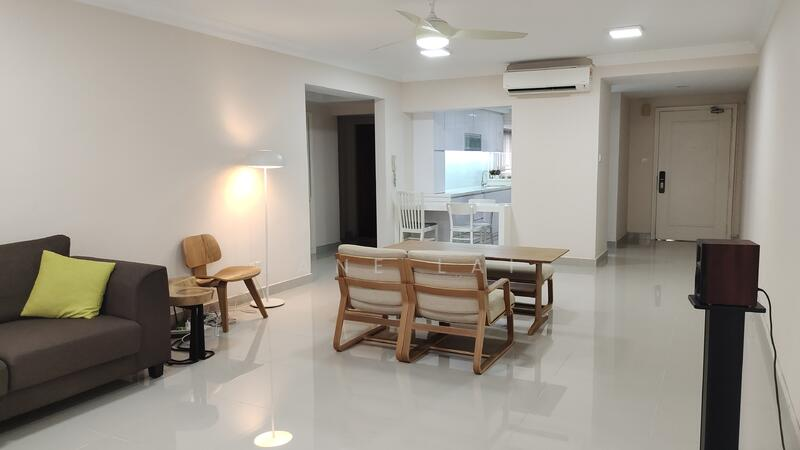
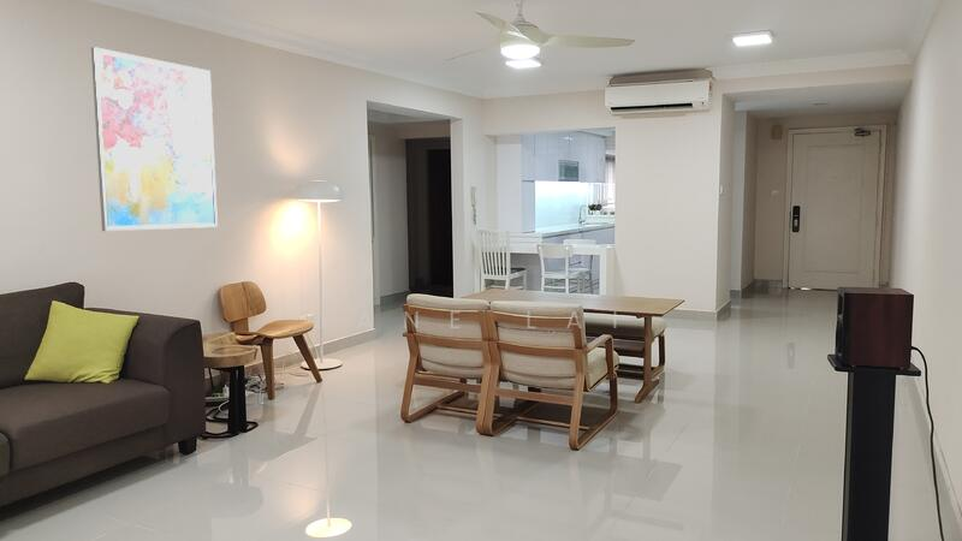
+ wall art [90,46,219,232]
